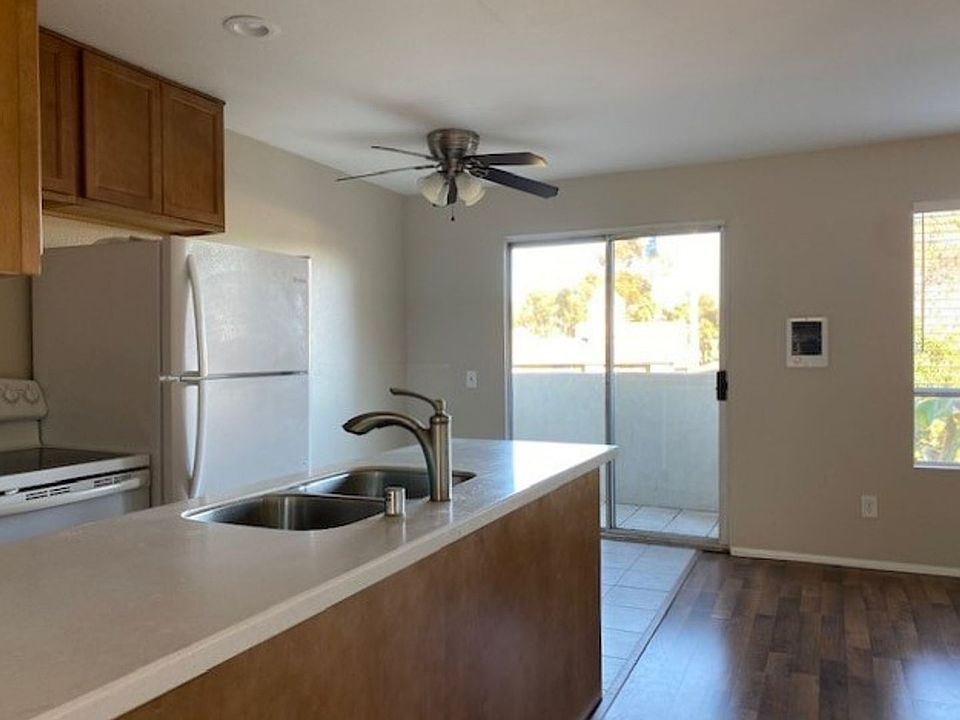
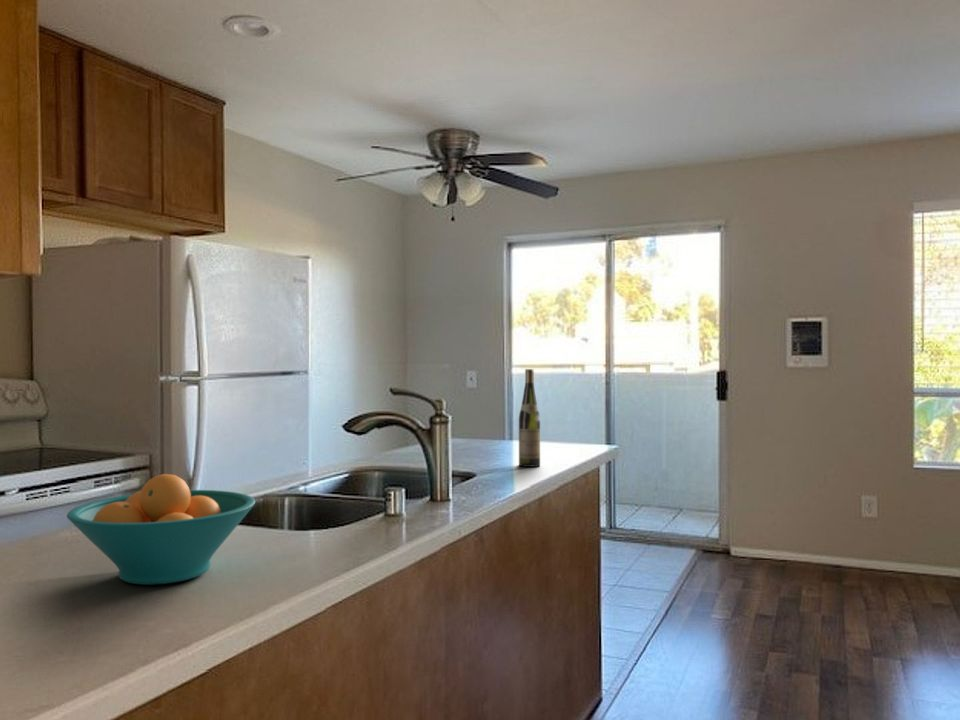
+ wine bottle [518,368,541,468]
+ fruit bowl [66,473,256,586]
